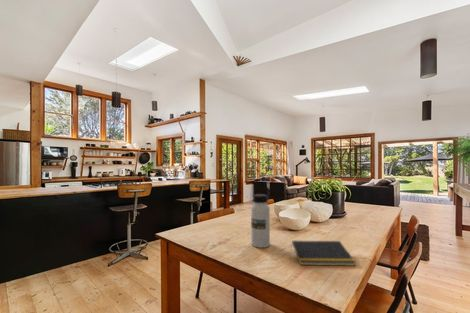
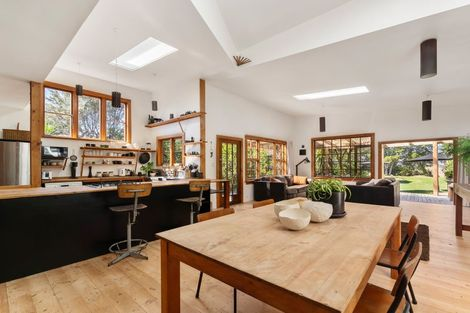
- water bottle [250,193,271,249]
- notepad [290,240,357,267]
